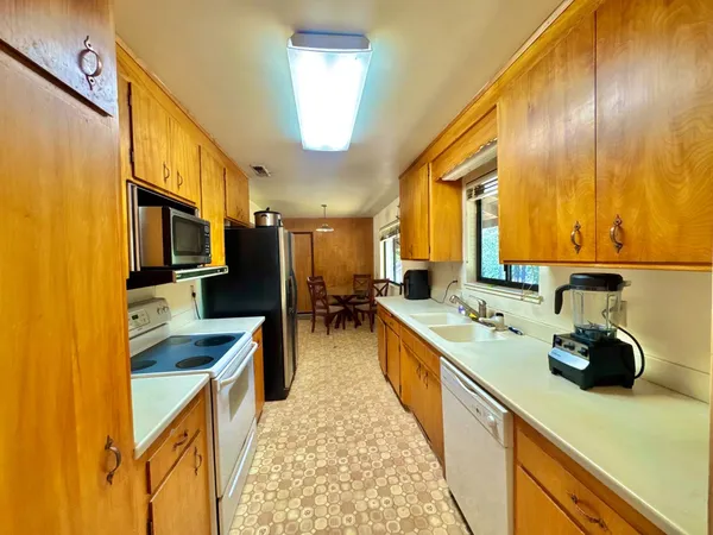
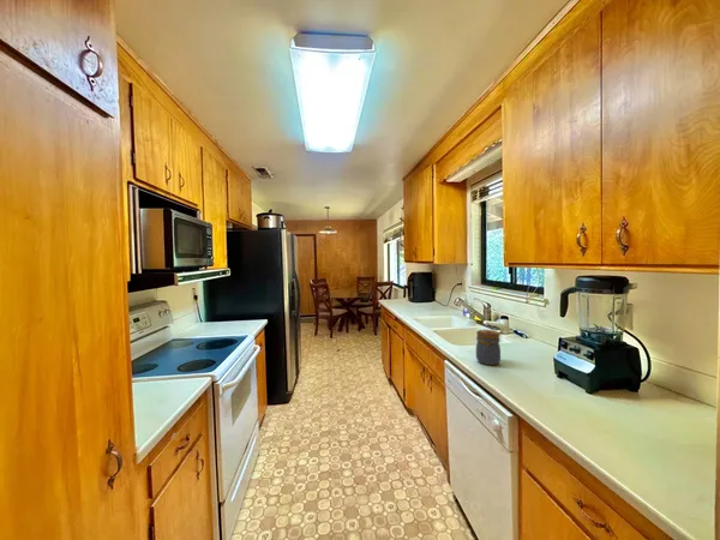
+ jar [475,329,502,366]
